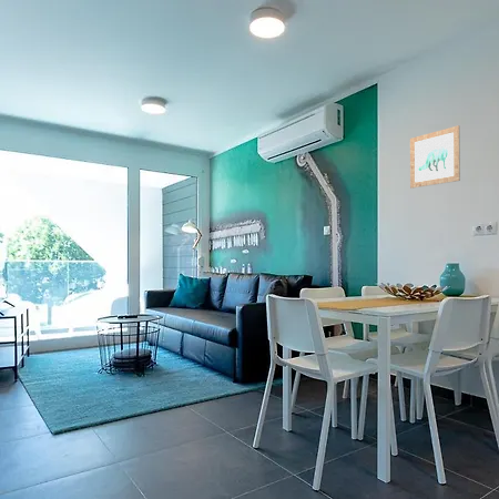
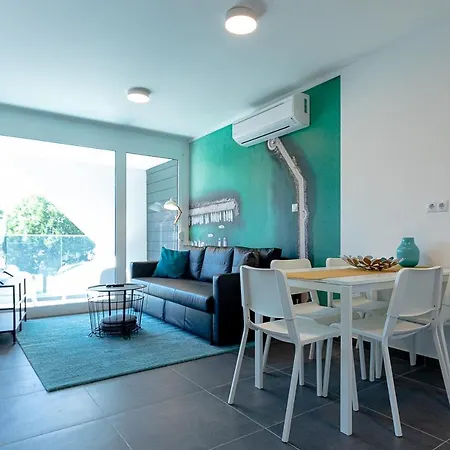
- wall art [409,124,461,190]
